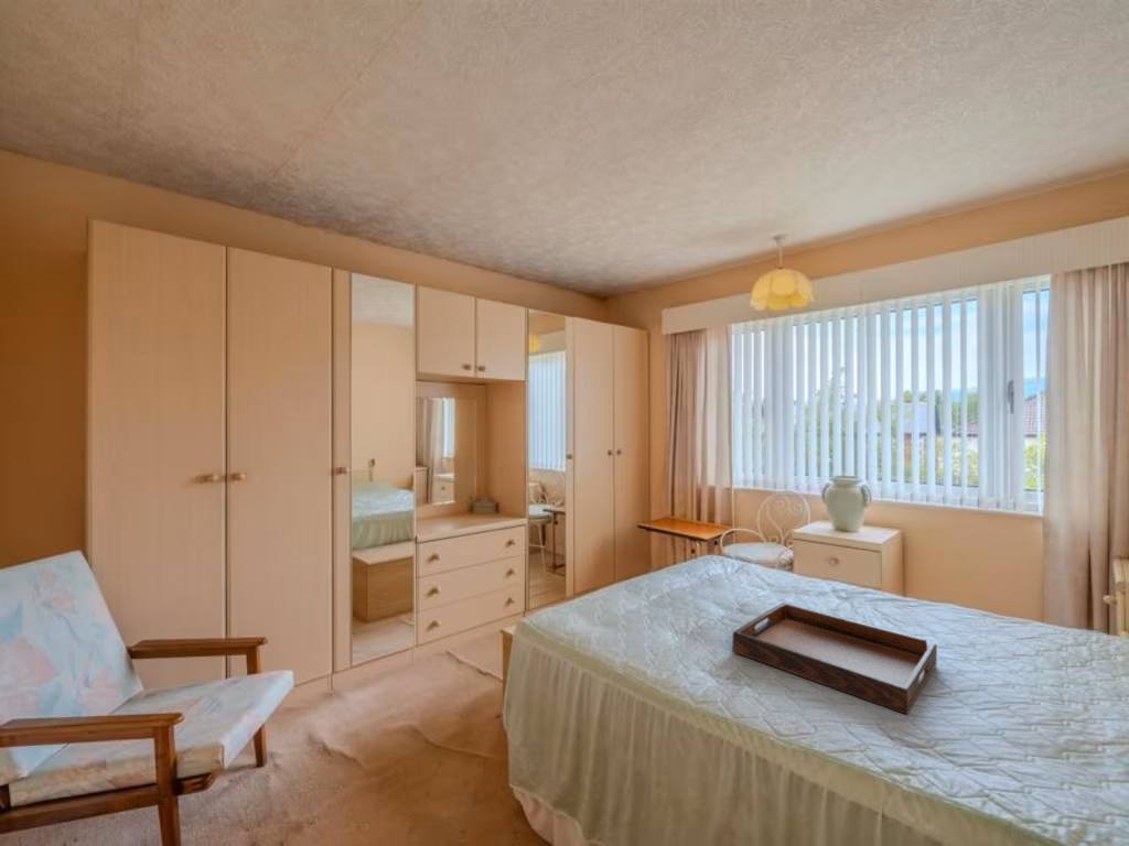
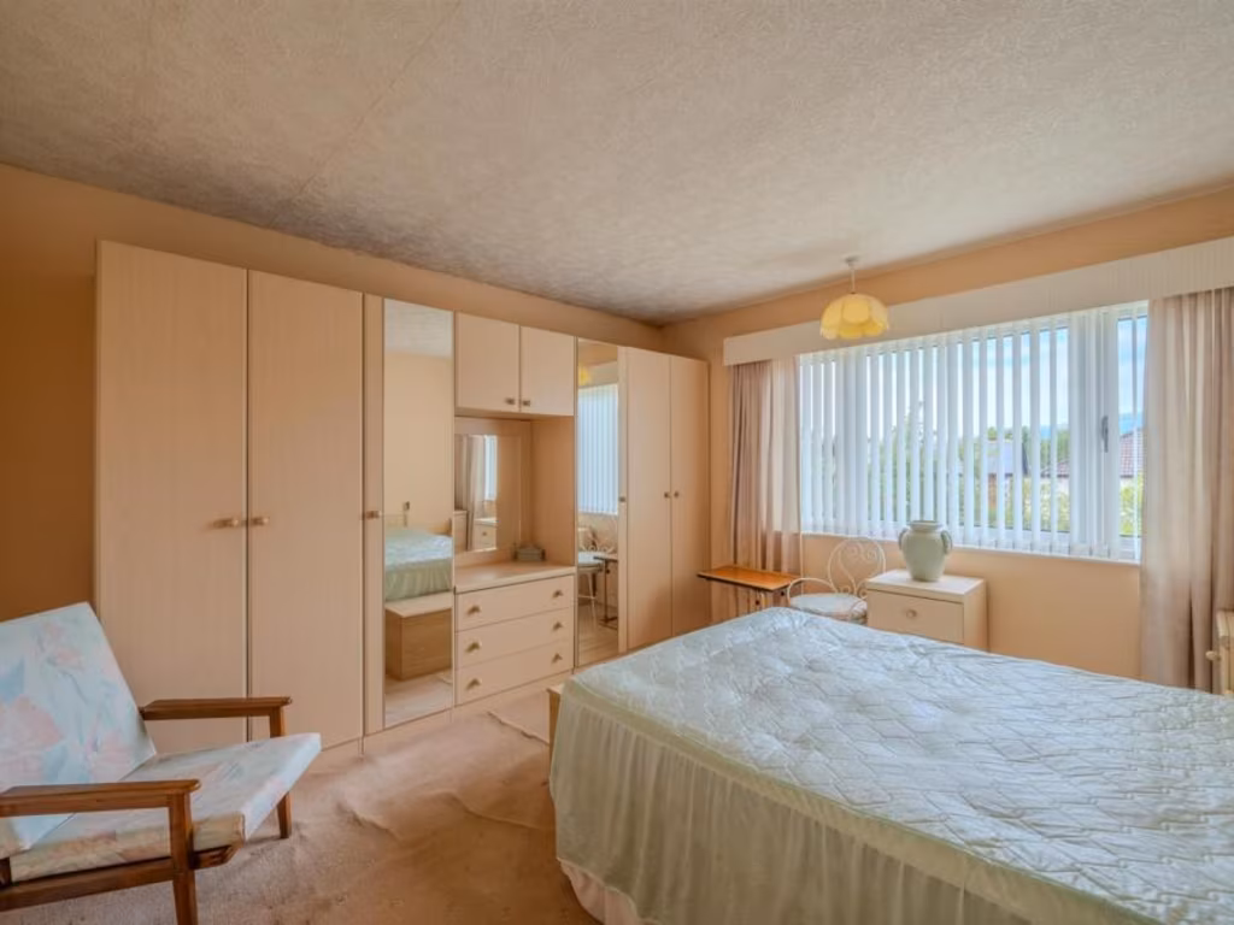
- serving tray [731,601,938,715]
